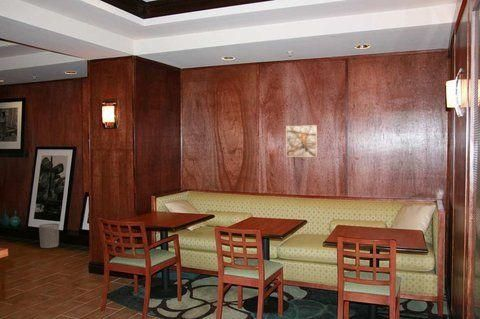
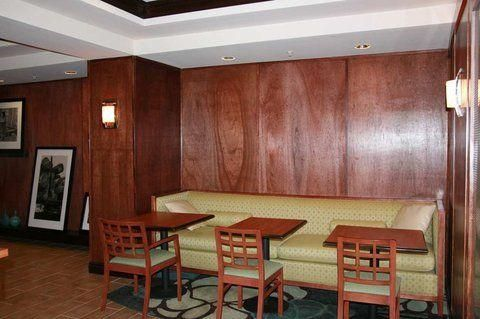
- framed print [285,124,318,158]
- waste bin [38,223,60,249]
